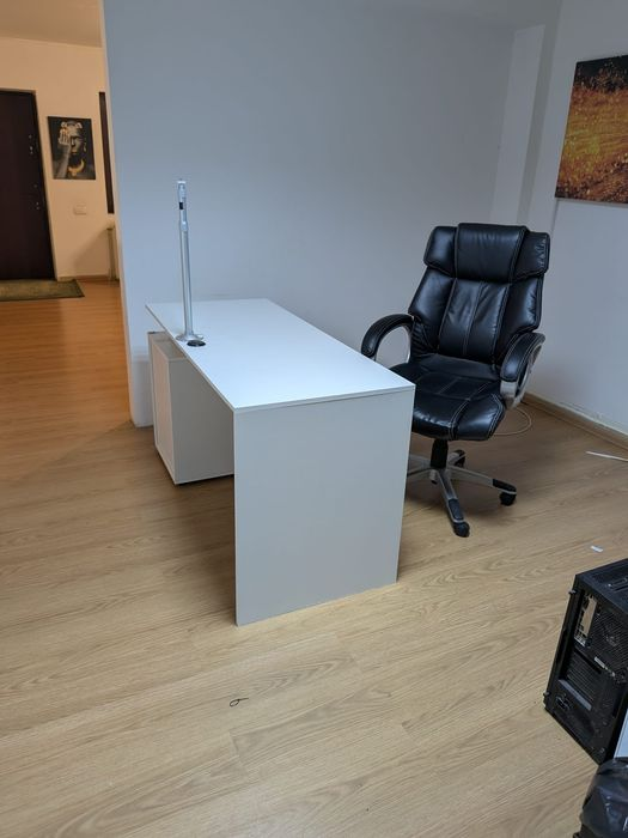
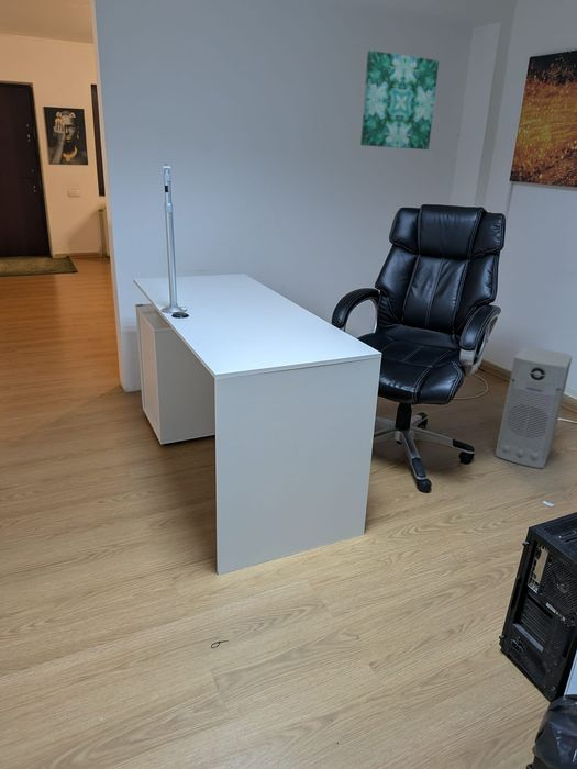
+ wall art [359,49,440,151]
+ air purifier [495,346,574,469]
